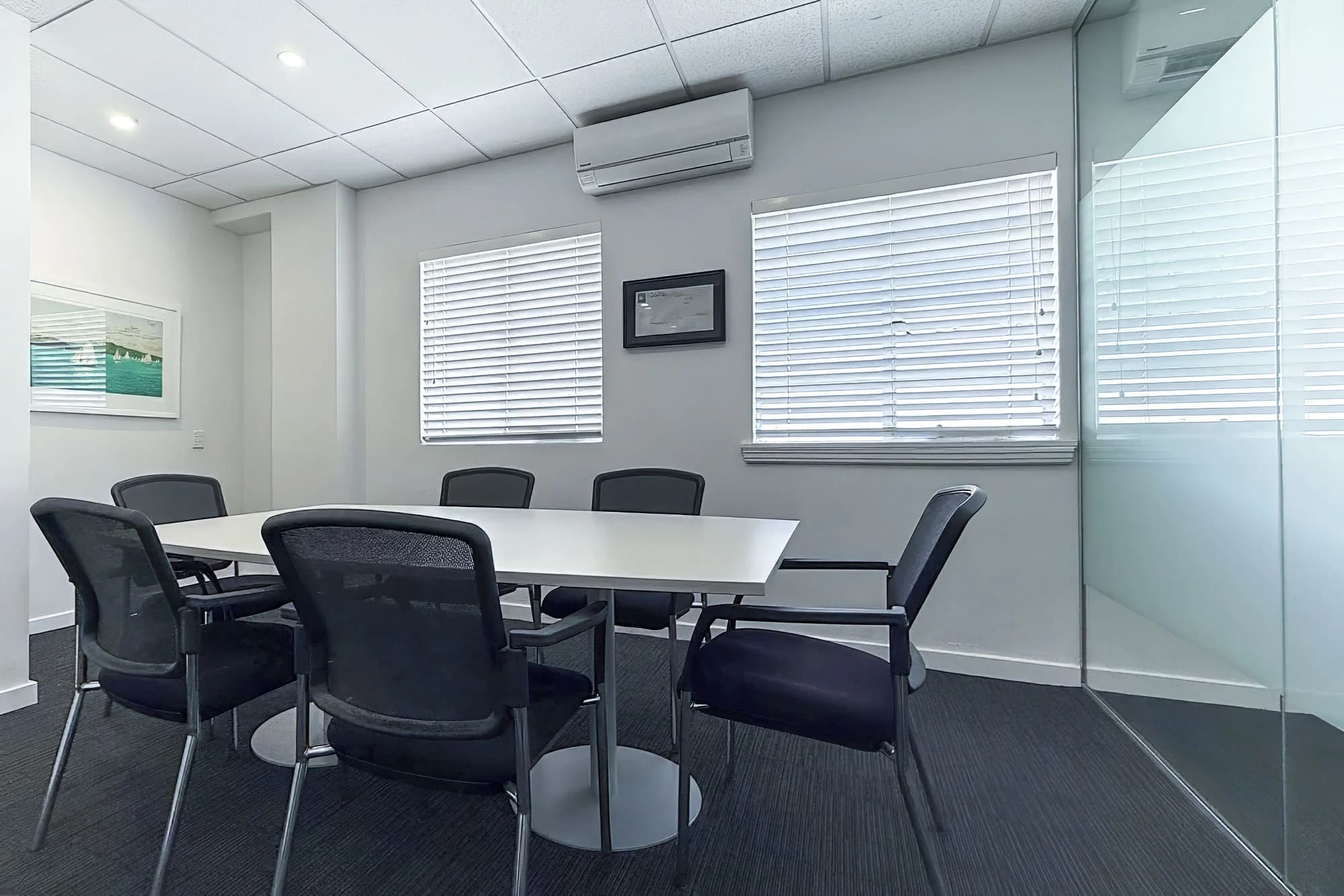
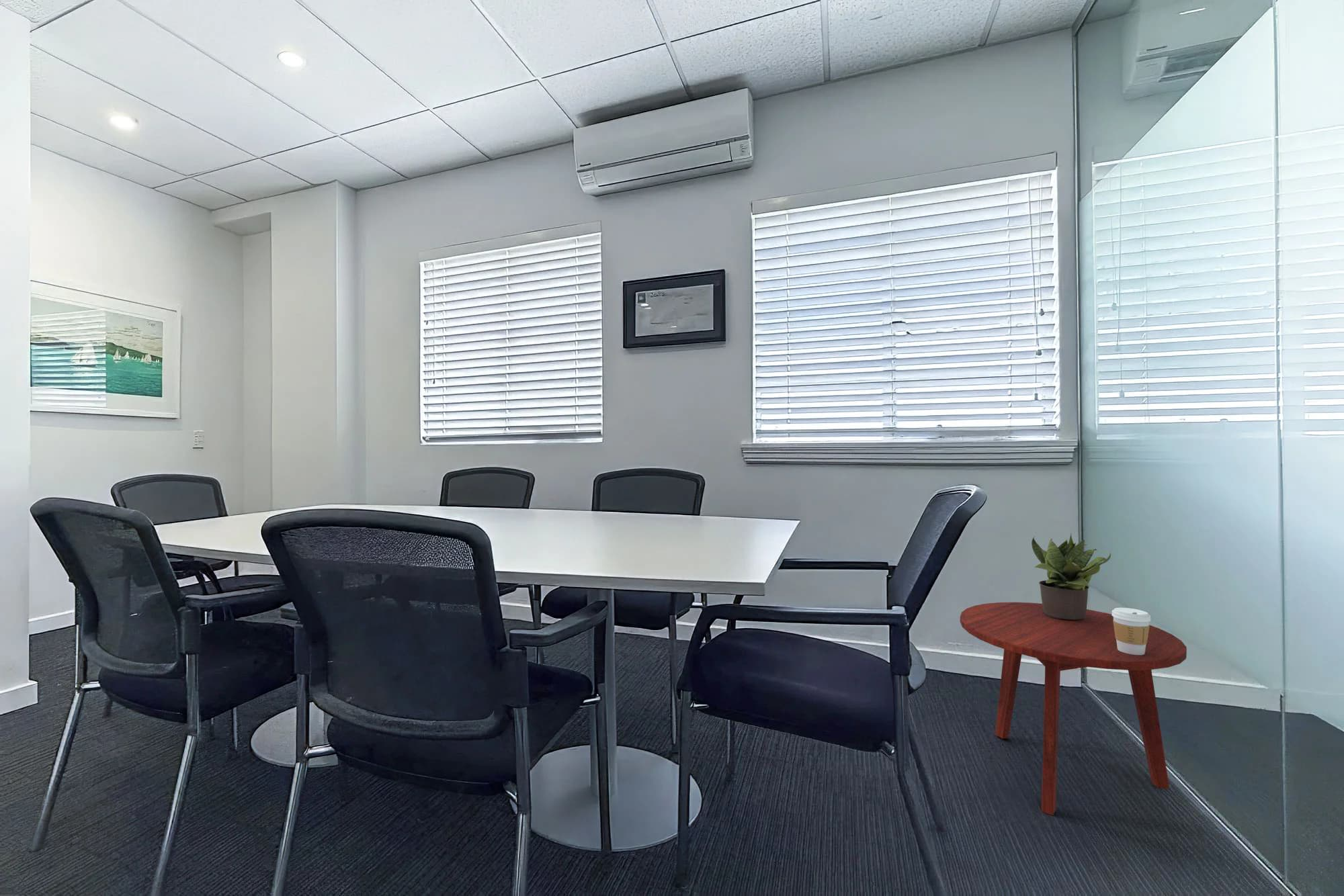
+ potted plant [1031,533,1111,620]
+ side table [960,602,1187,816]
+ coffee cup [1111,607,1152,655]
